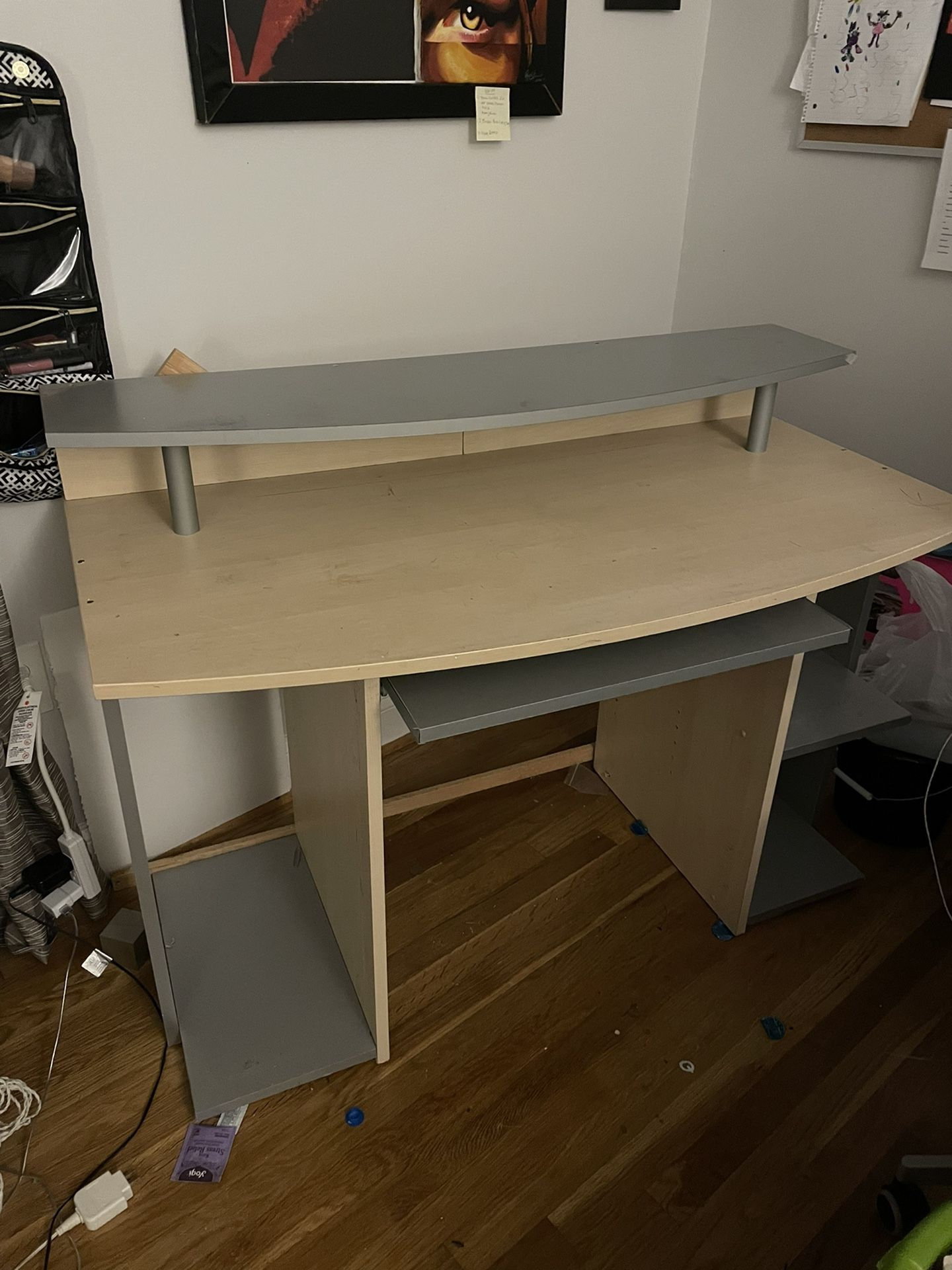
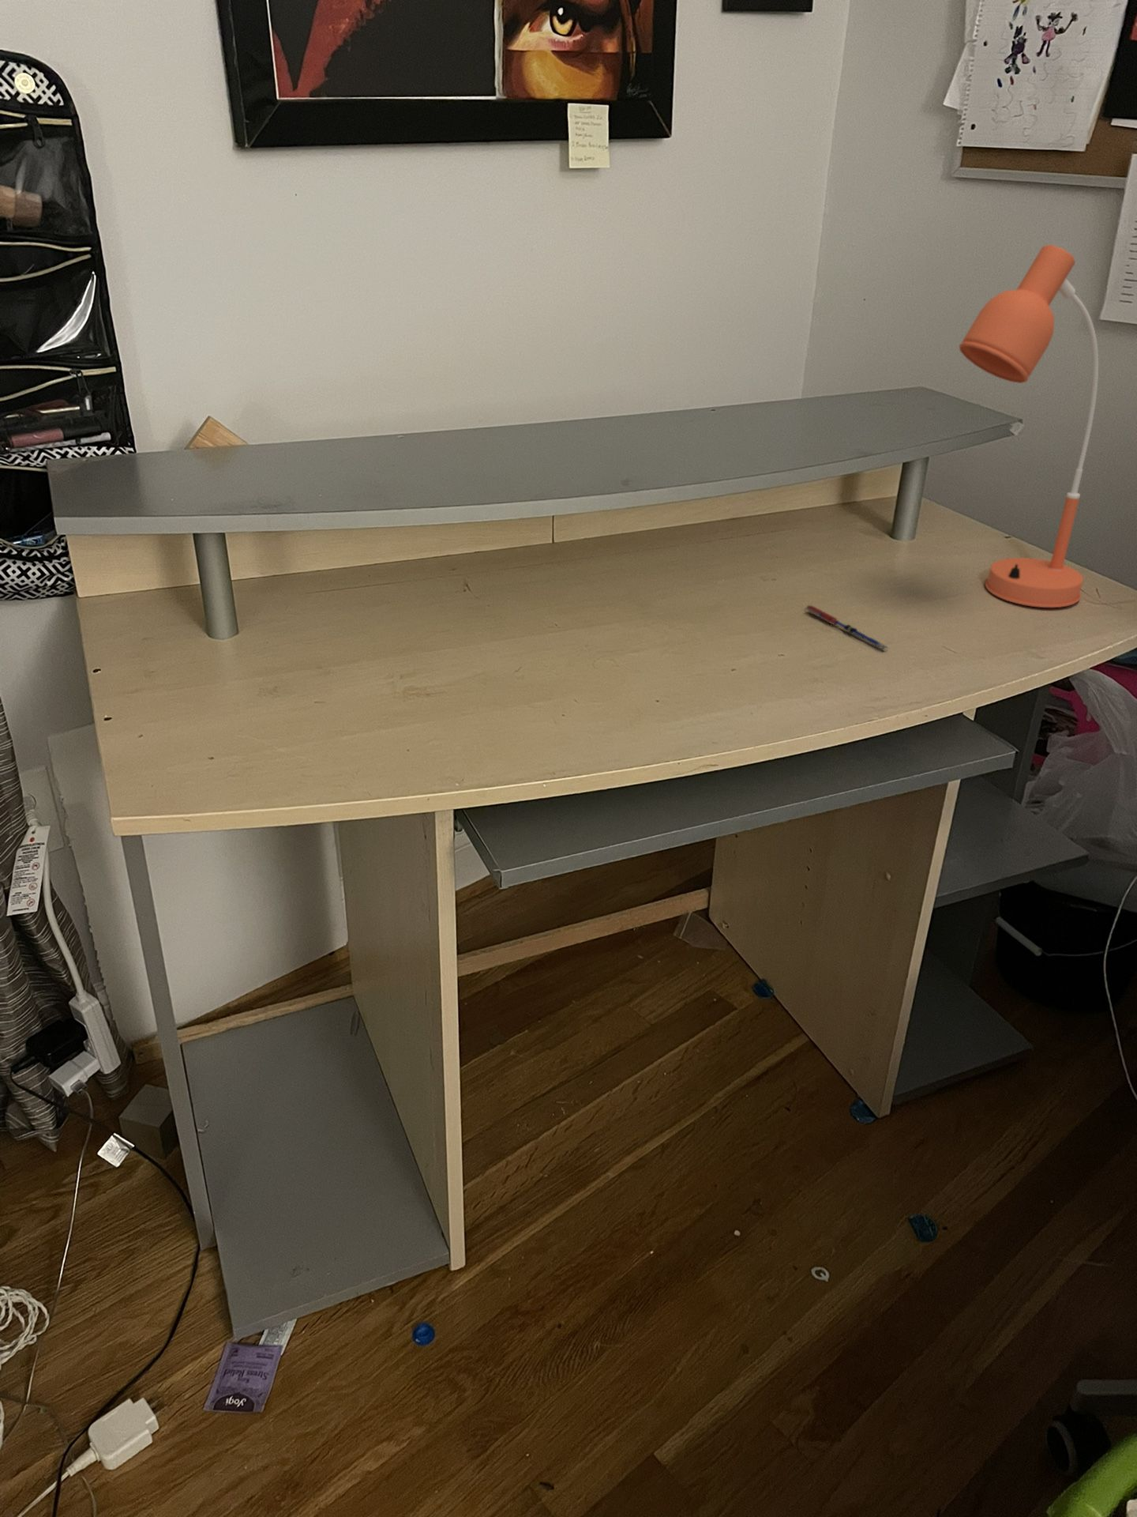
+ pen [805,604,890,651]
+ desk lamp [959,244,1099,608]
